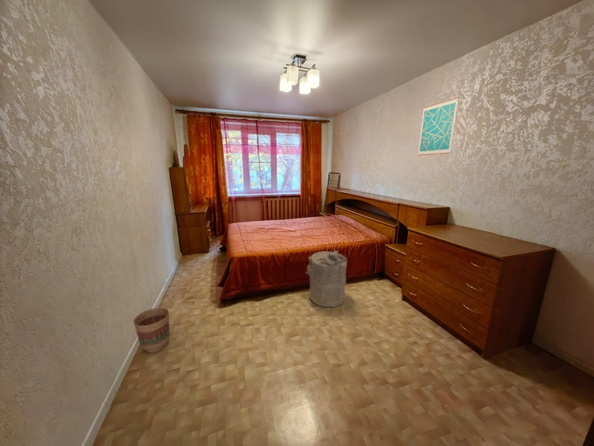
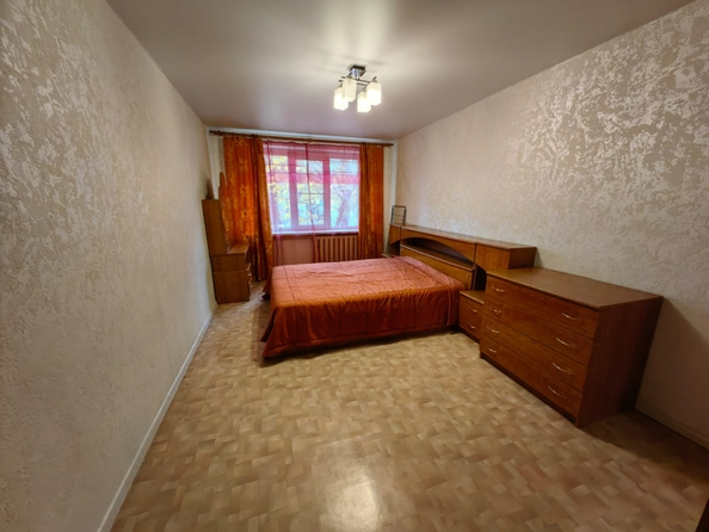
- flower pot [132,306,171,354]
- laundry hamper [305,250,348,308]
- wall art [417,96,460,156]
